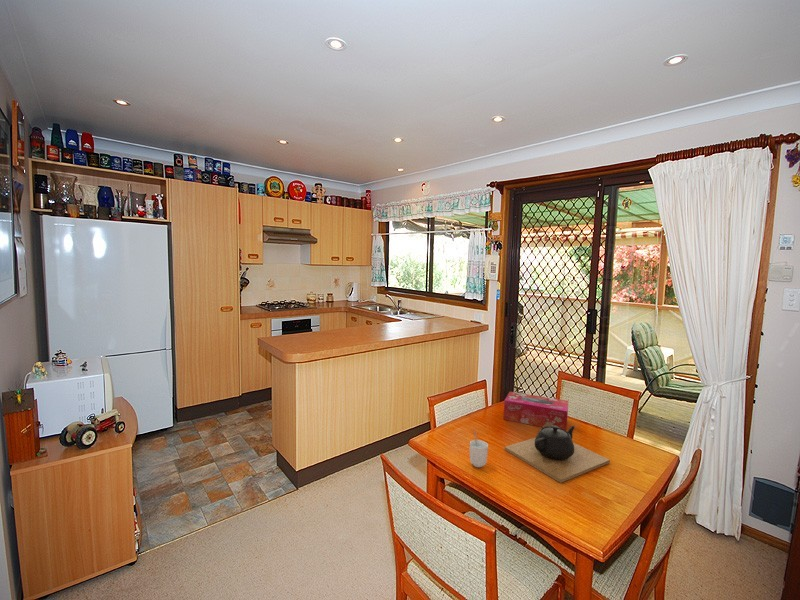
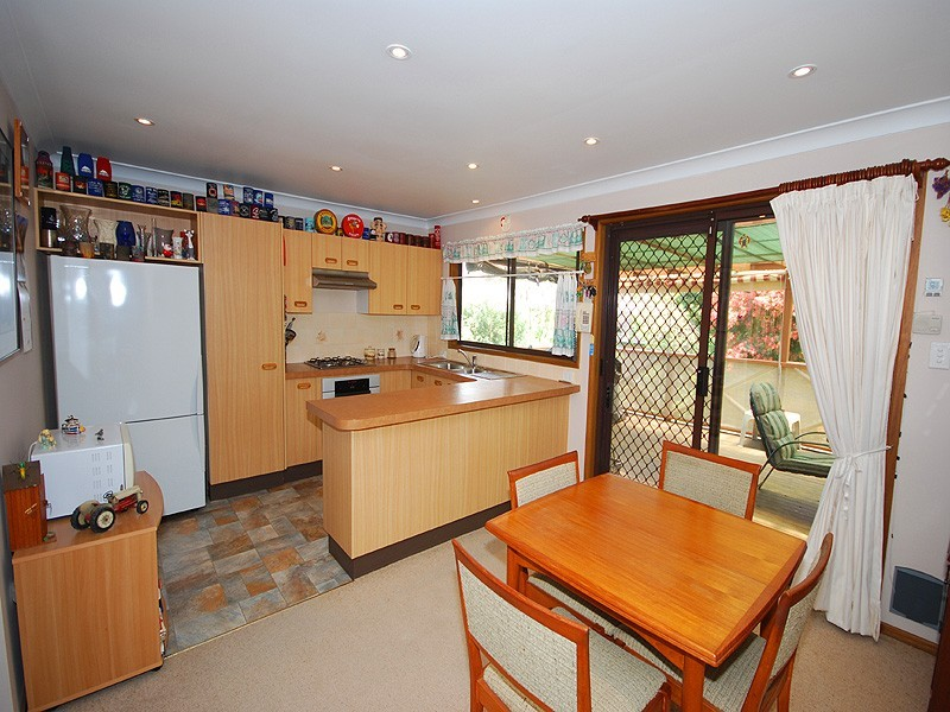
- teapot [503,425,611,484]
- cup [469,429,489,468]
- tissue box [503,391,569,431]
